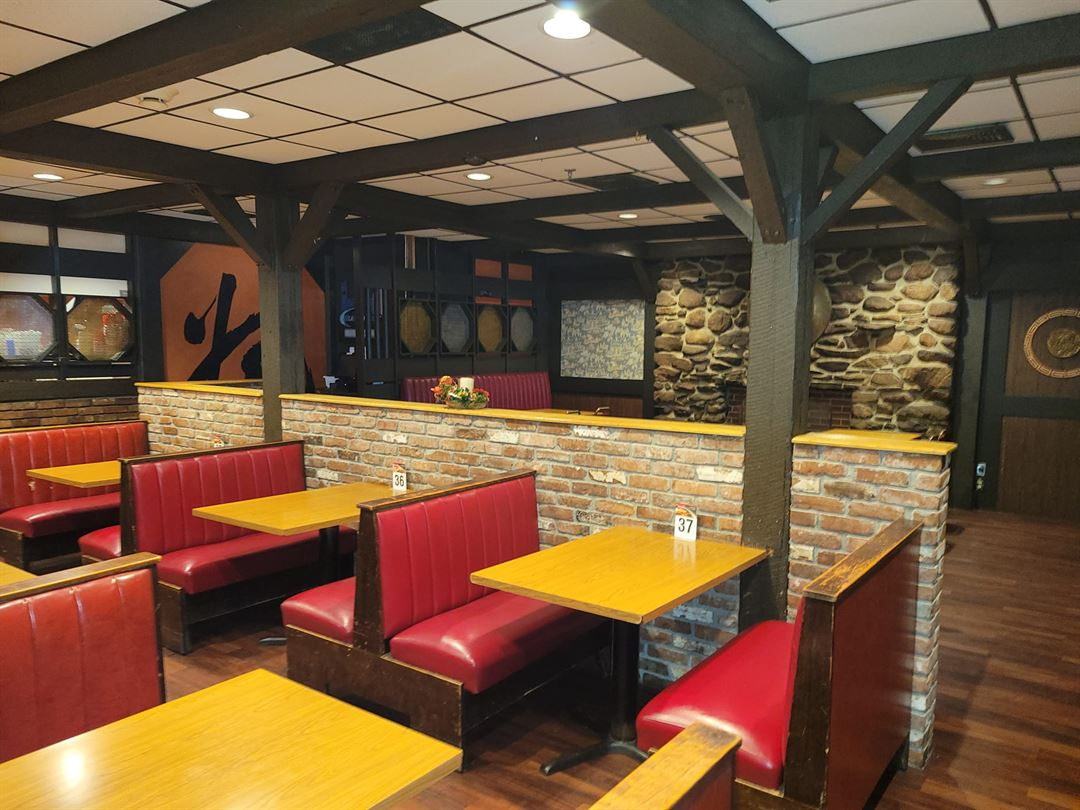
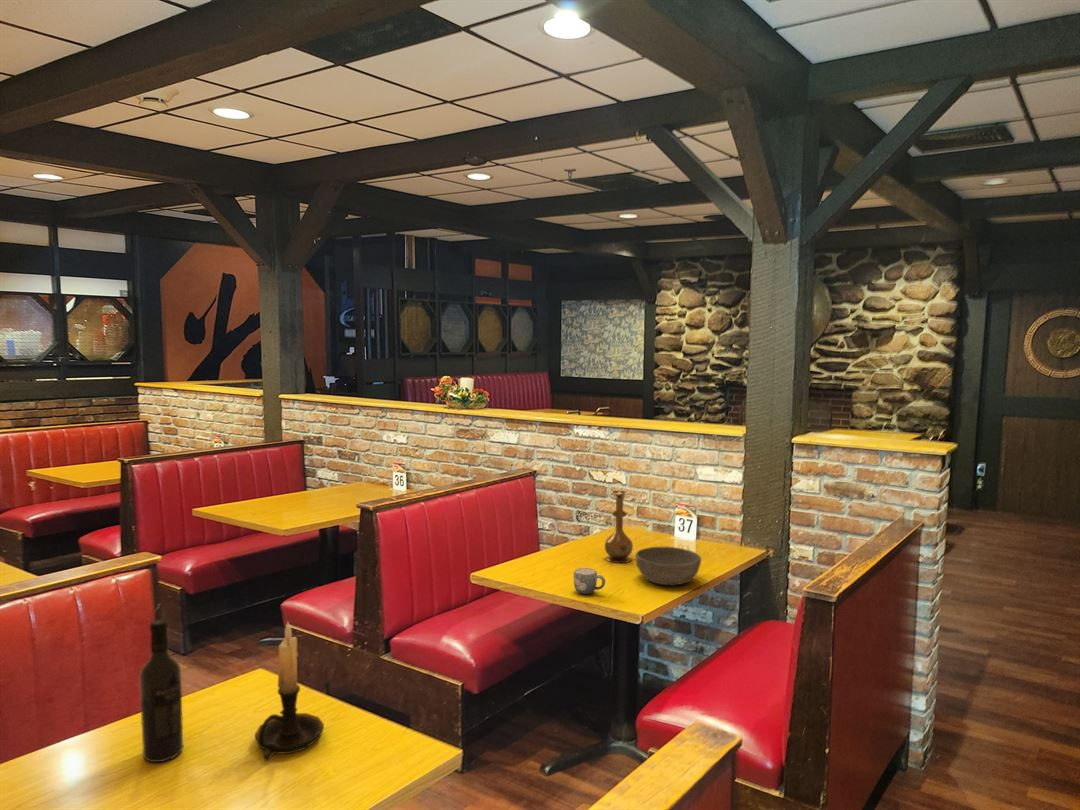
+ candle holder [254,621,325,762]
+ vase [603,489,634,564]
+ bowl [635,546,702,587]
+ wine bottle [139,619,184,763]
+ mug [573,567,606,595]
